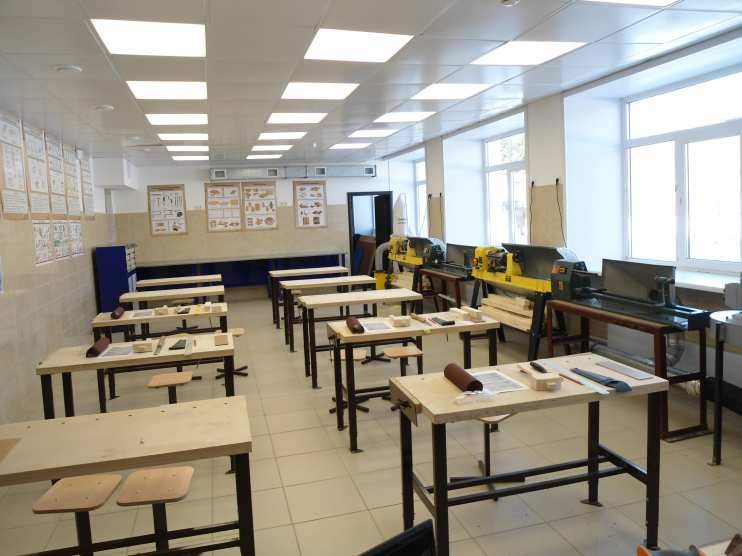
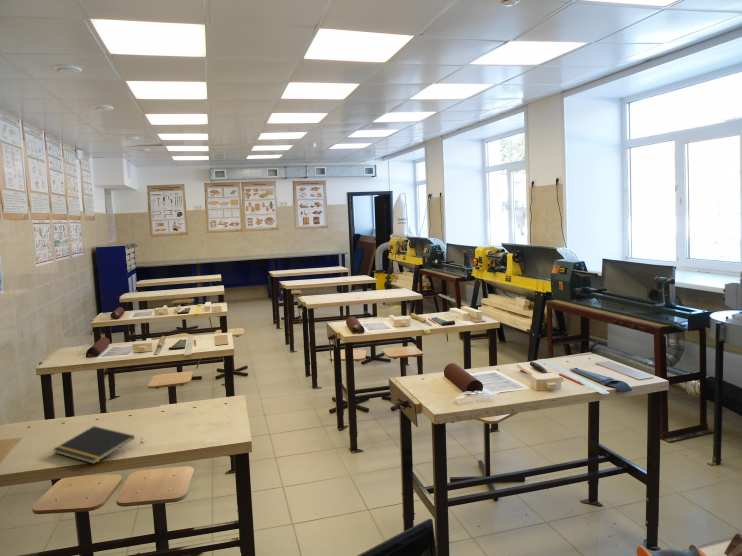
+ notepad [52,425,135,465]
